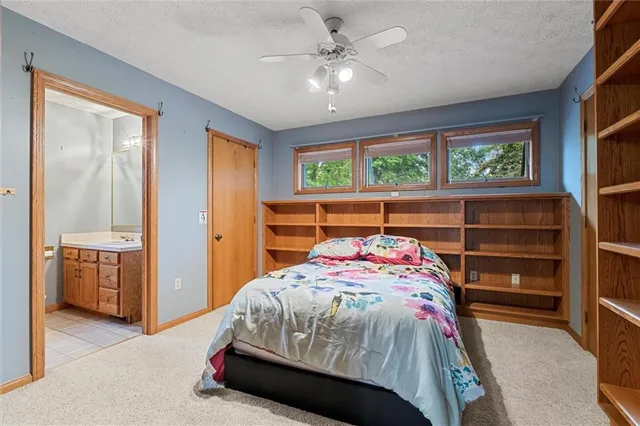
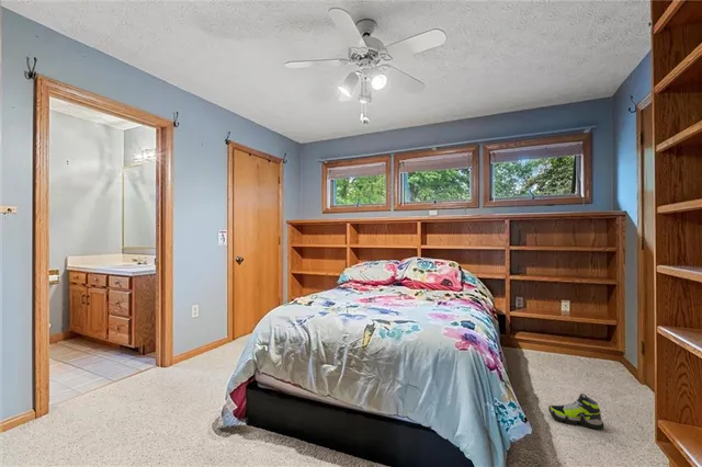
+ shoe [547,392,605,431]
